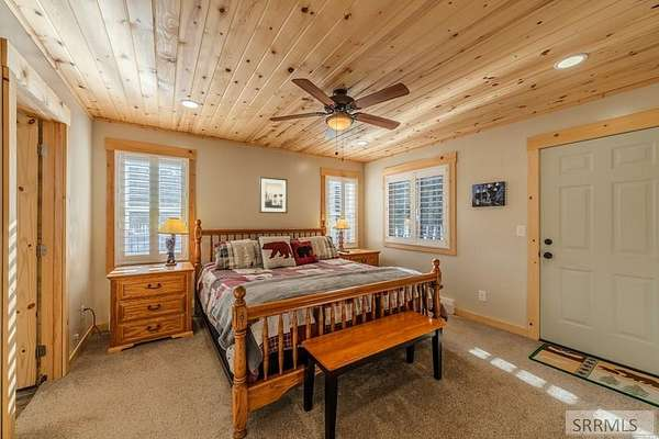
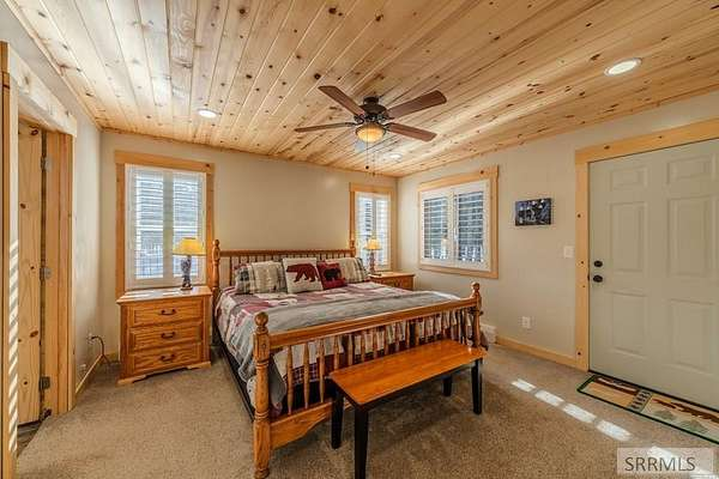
- wall art [258,176,289,214]
